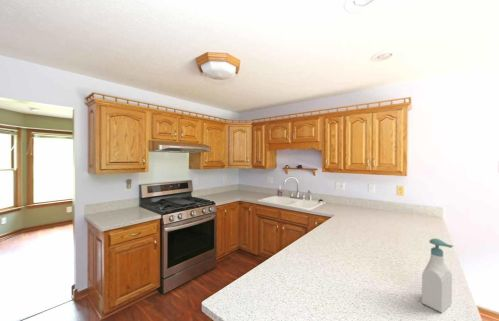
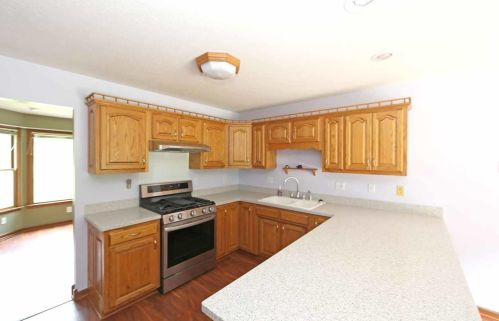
- soap bottle [421,238,454,314]
